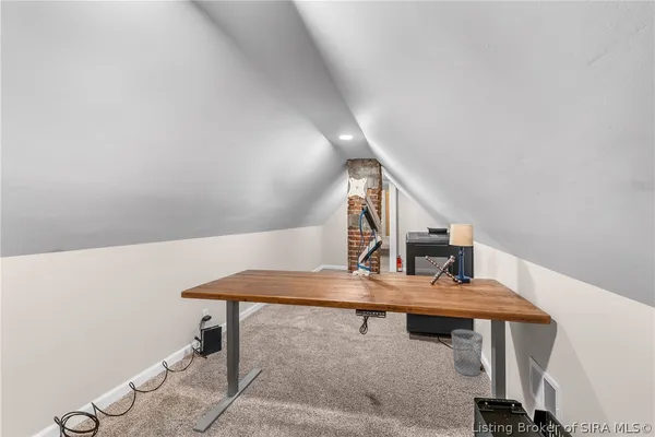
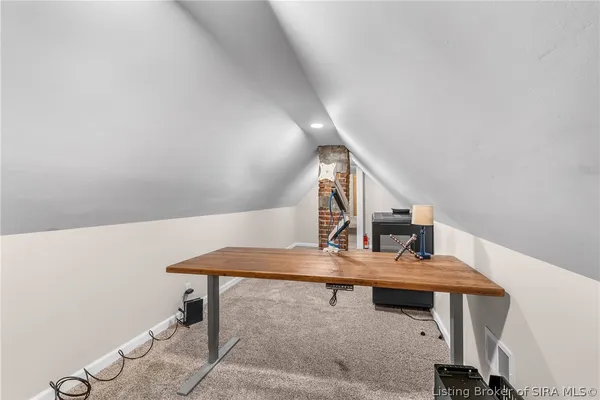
- wastebasket [451,329,484,377]
